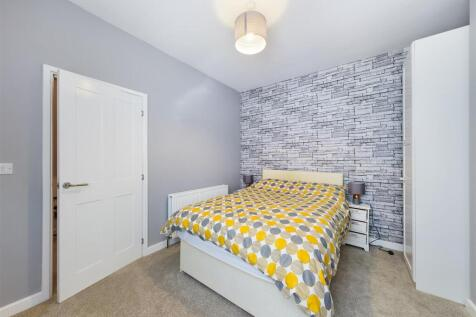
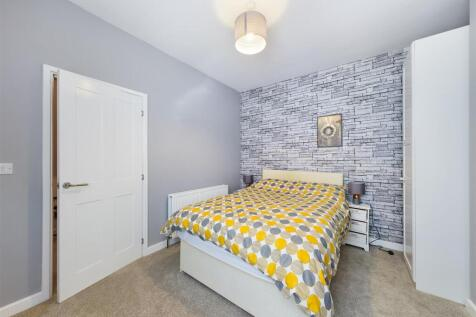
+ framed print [316,113,344,149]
